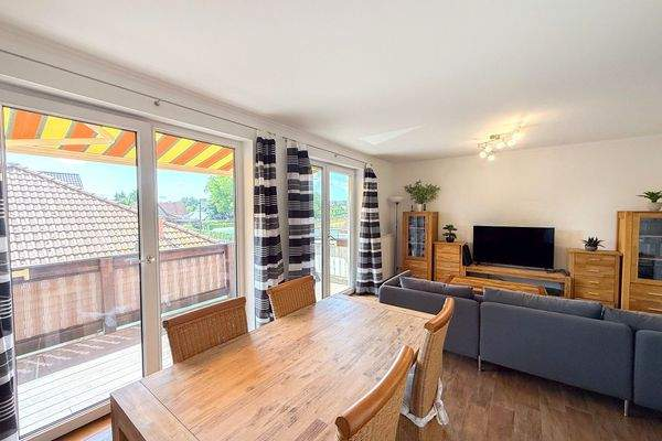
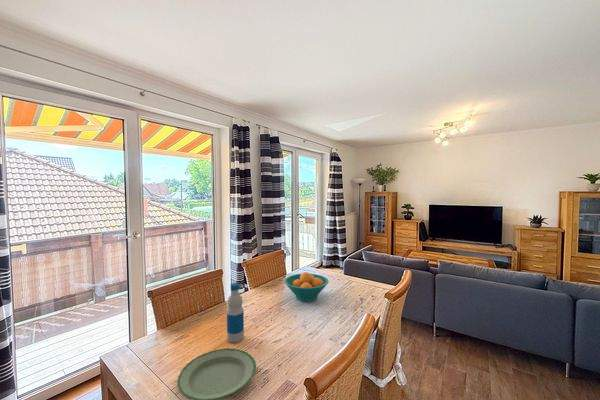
+ fruit bowl [283,271,330,303]
+ bottle [226,282,245,344]
+ plate [176,347,257,400]
